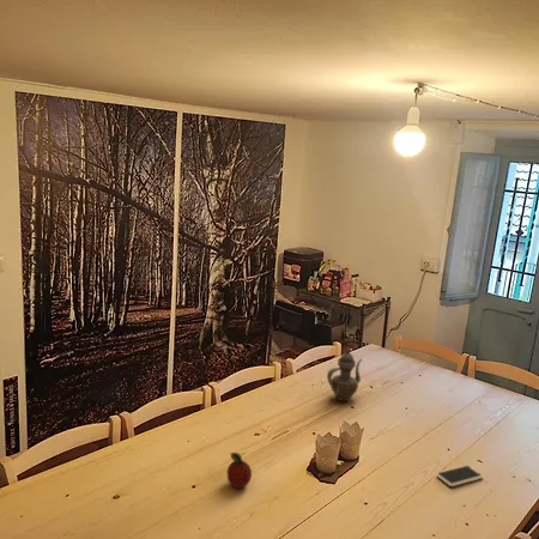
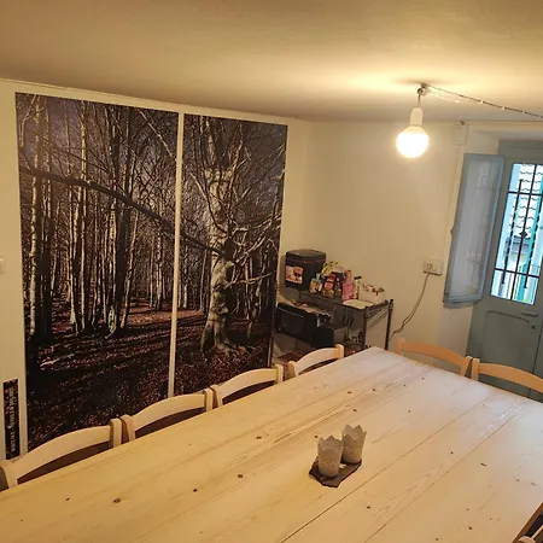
- teapot [326,346,363,402]
- smartphone [435,465,484,487]
- fruit [225,452,253,489]
